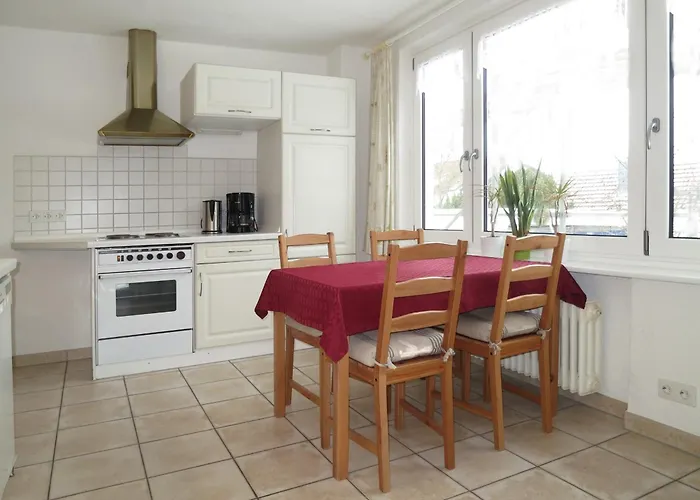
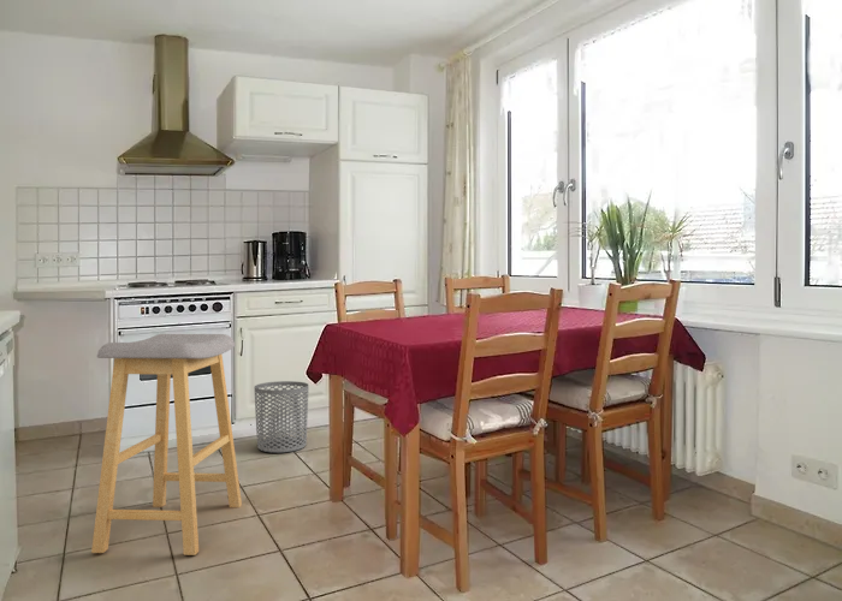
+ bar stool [90,333,243,557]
+ waste bin [253,380,310,454]
